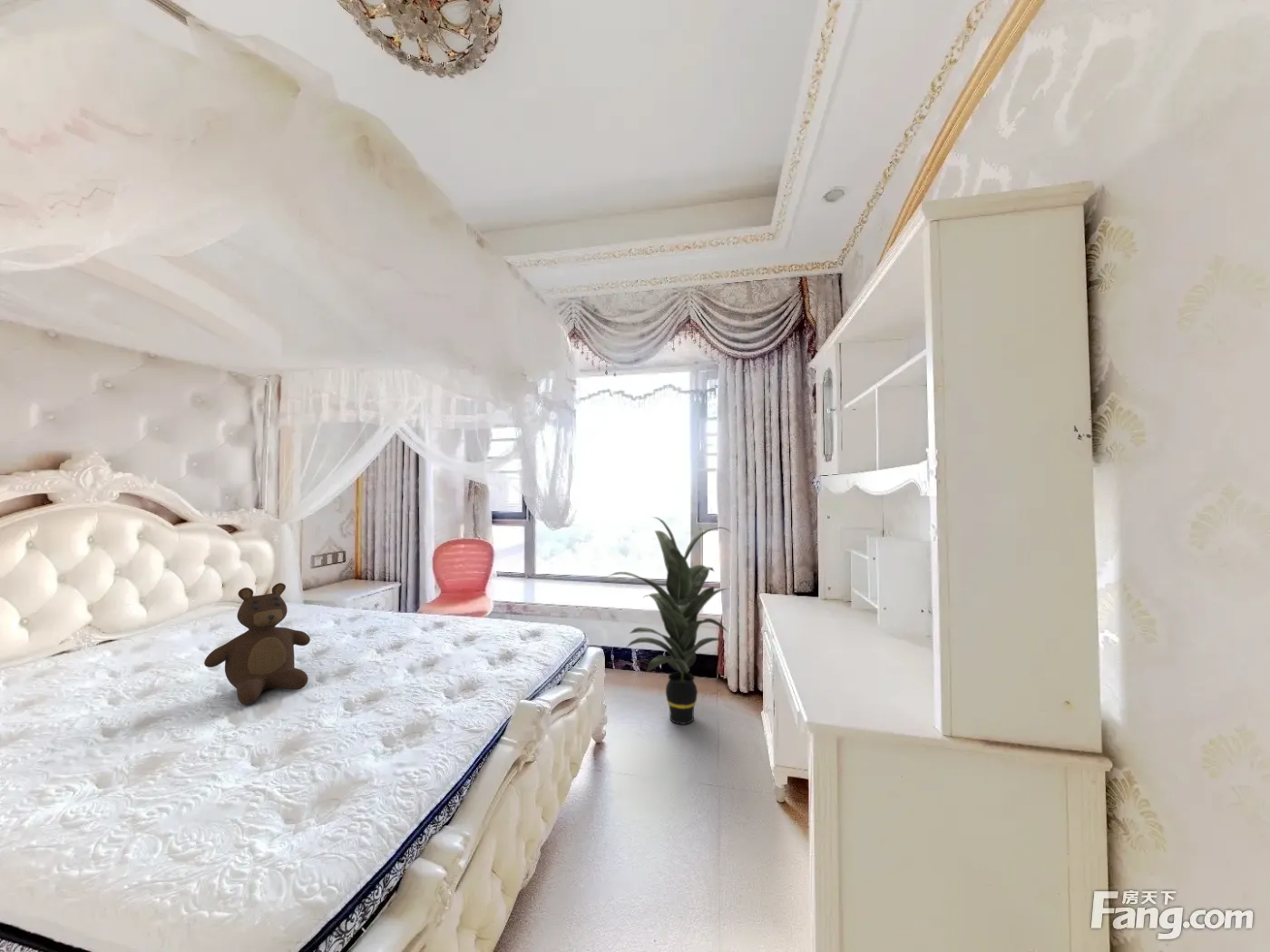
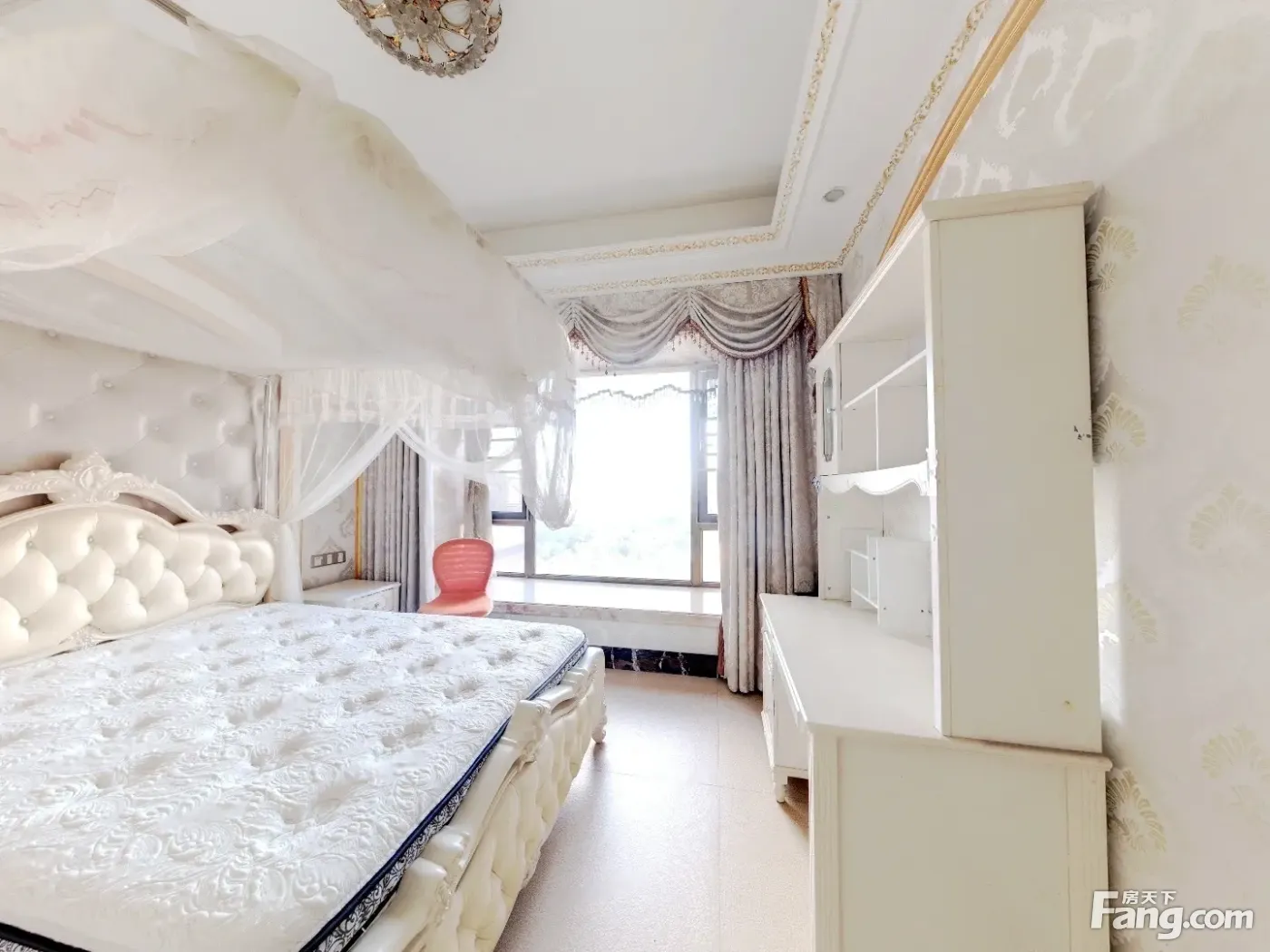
- indoor plant [608,516,731,725]
- teddy bear [203,582,311,705]
